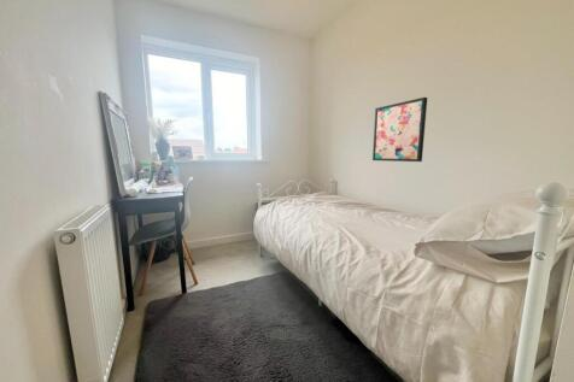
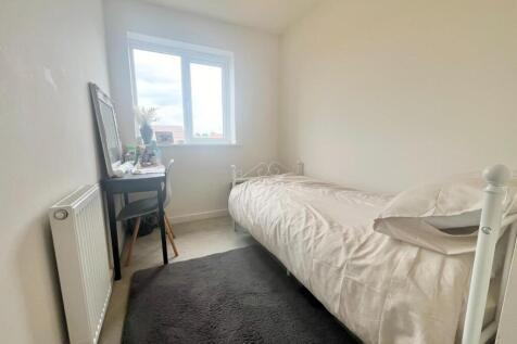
- wall art [371,96,428,163]
